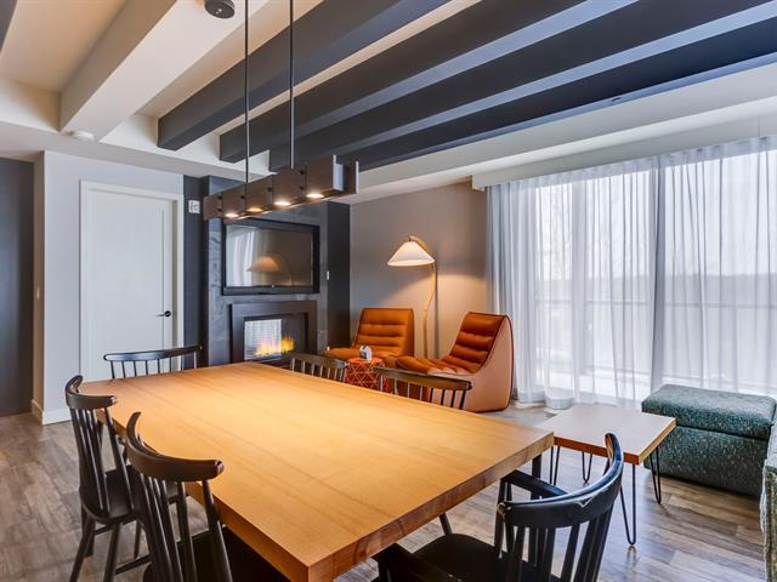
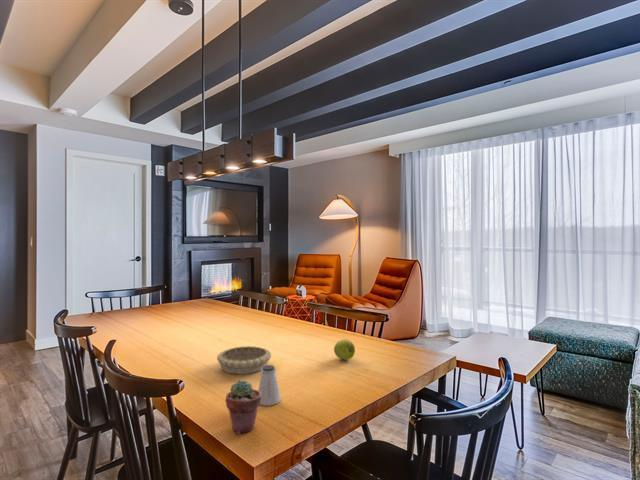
+ apple [333,338,356,361]
+ potted succulent [225,379,261,434]
+ decorative bowl [216,345,272,375]
+ saltshaker [257,364,282,406]
